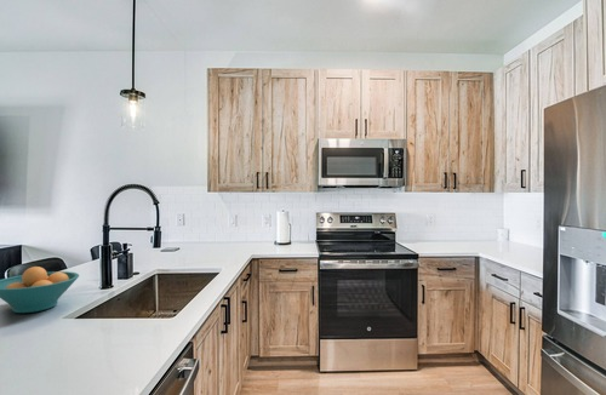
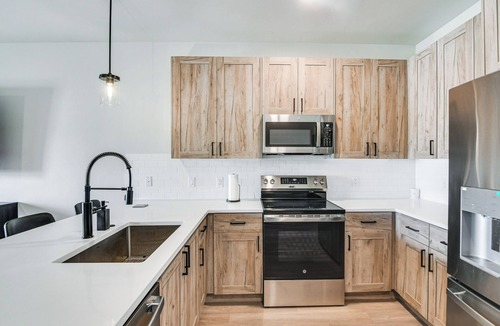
- fruit bowl [0,265,80,314]
